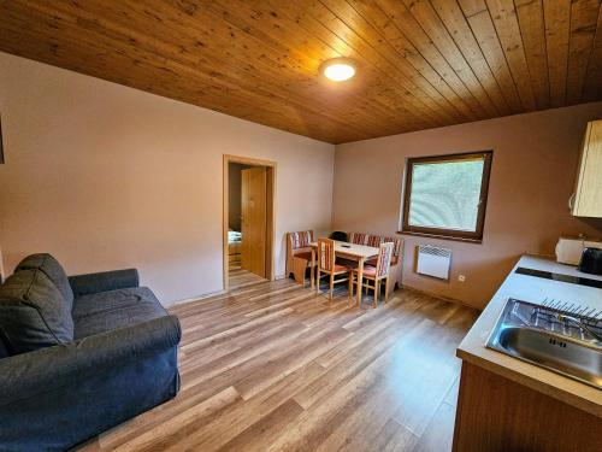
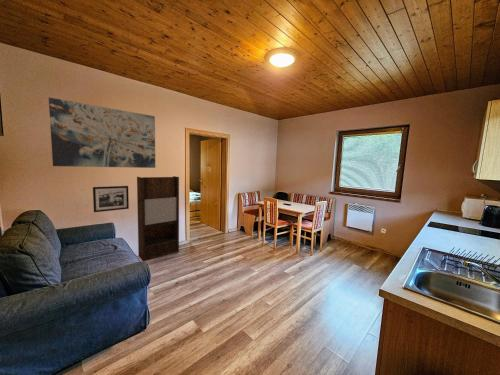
+ picture frame [92,185,130,213]
+ wall art [48,97,156,169]
+ shelving unit [136,175,180,262]
